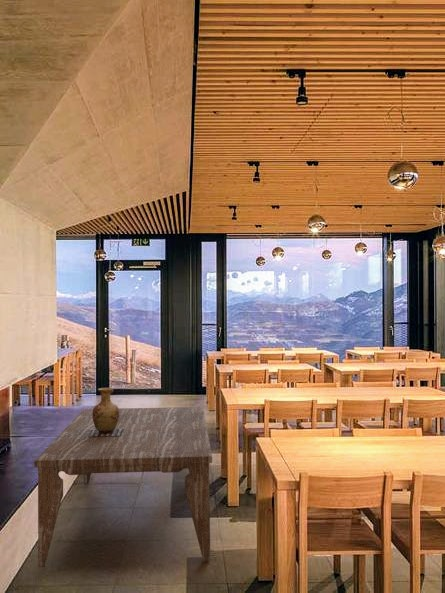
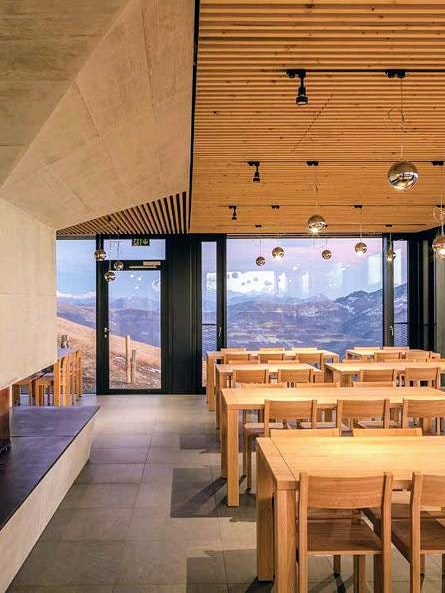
- vase [89,387,123,436]
- dining table [33,406,213,568]
